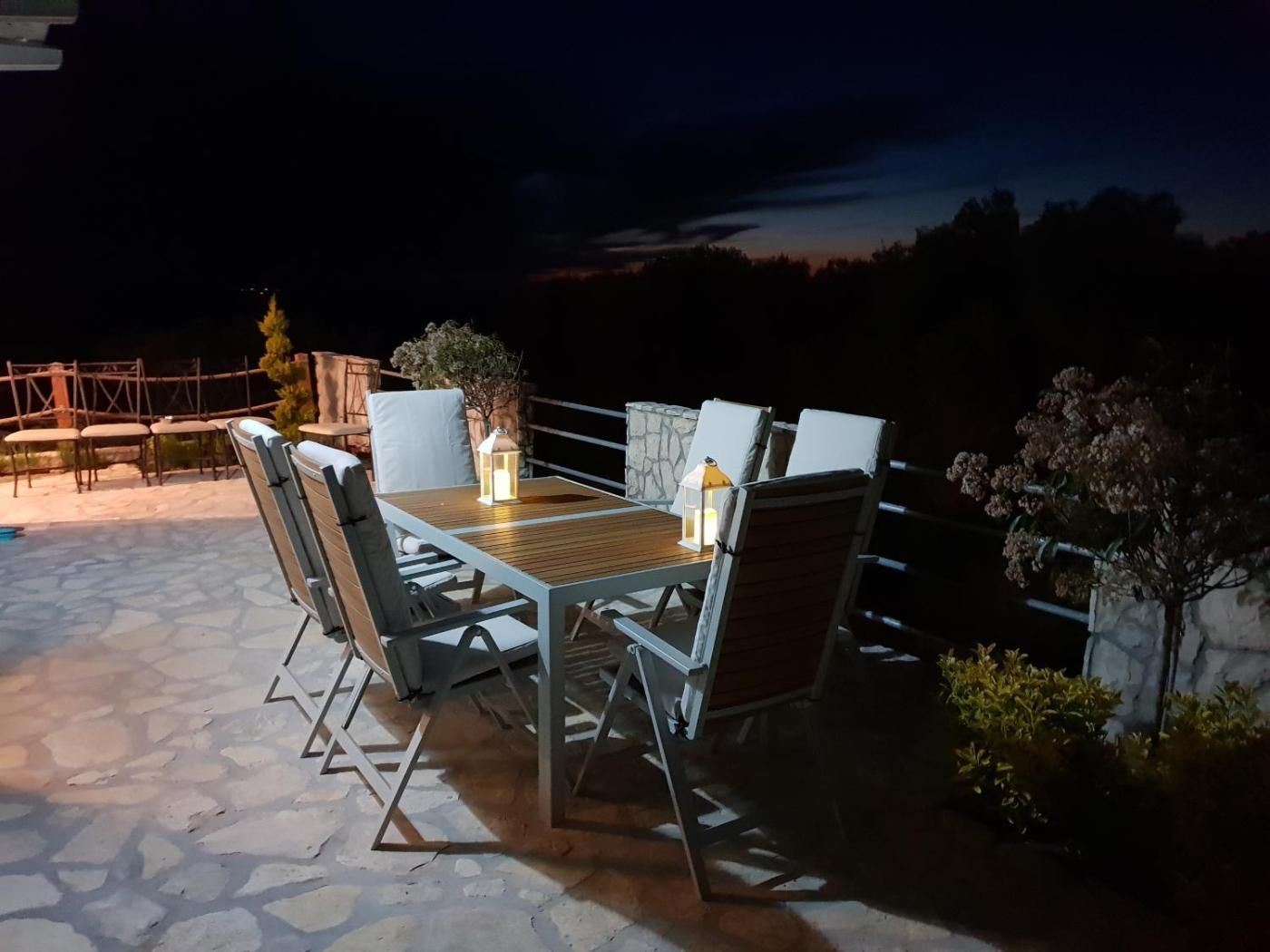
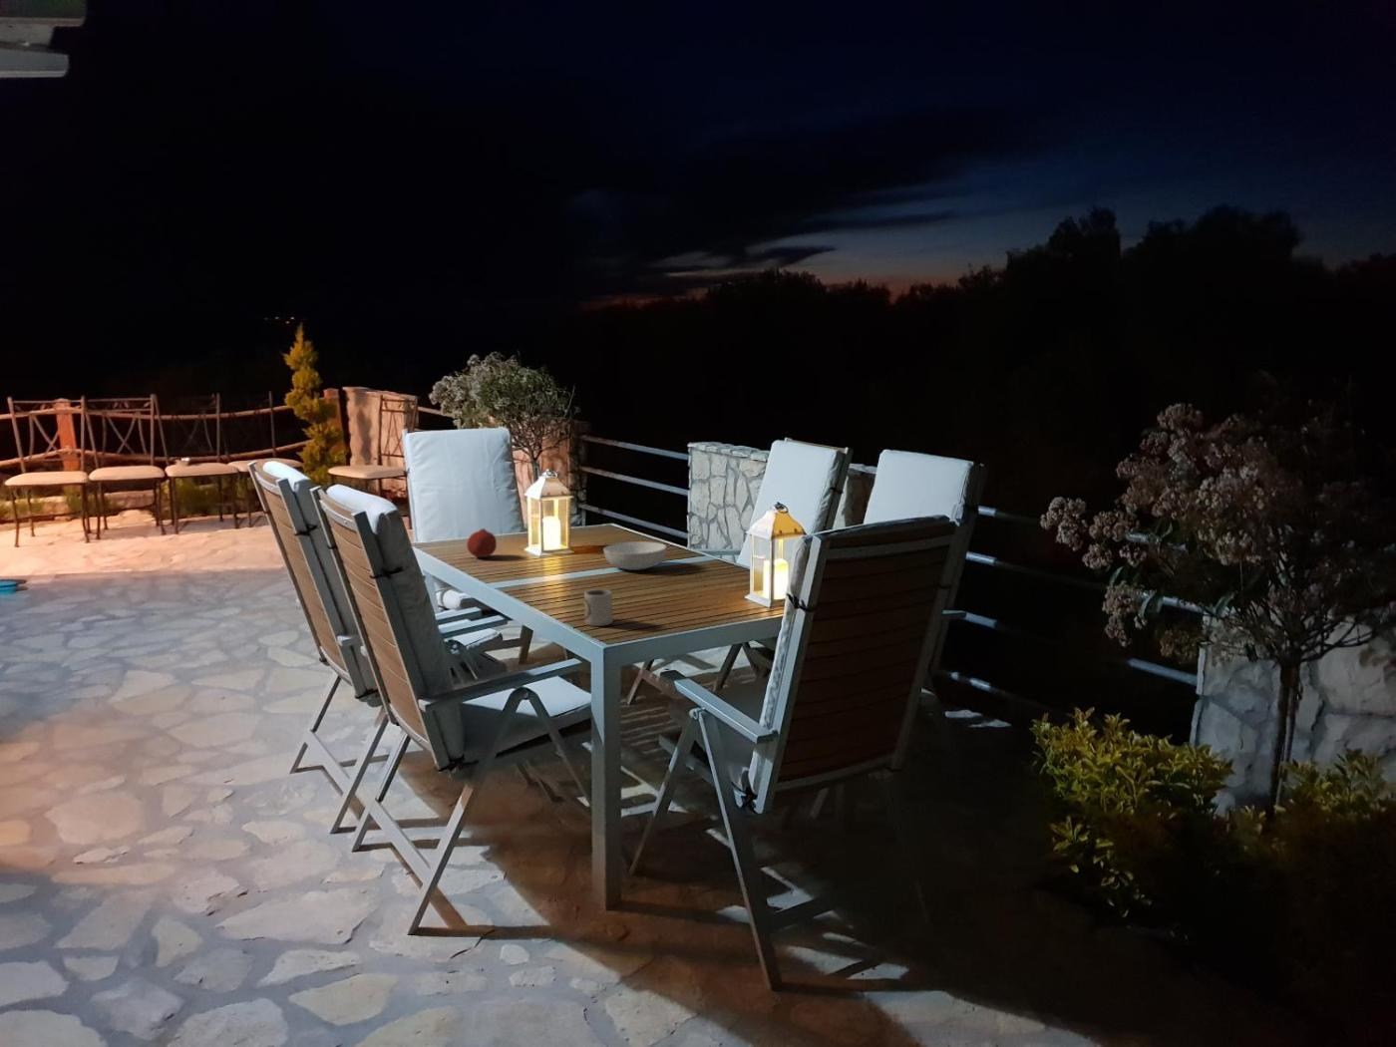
+ fruit [466,528,498,559]
+ serving bowl [602,540,667,572]
+ cup [584,588,613,627]
